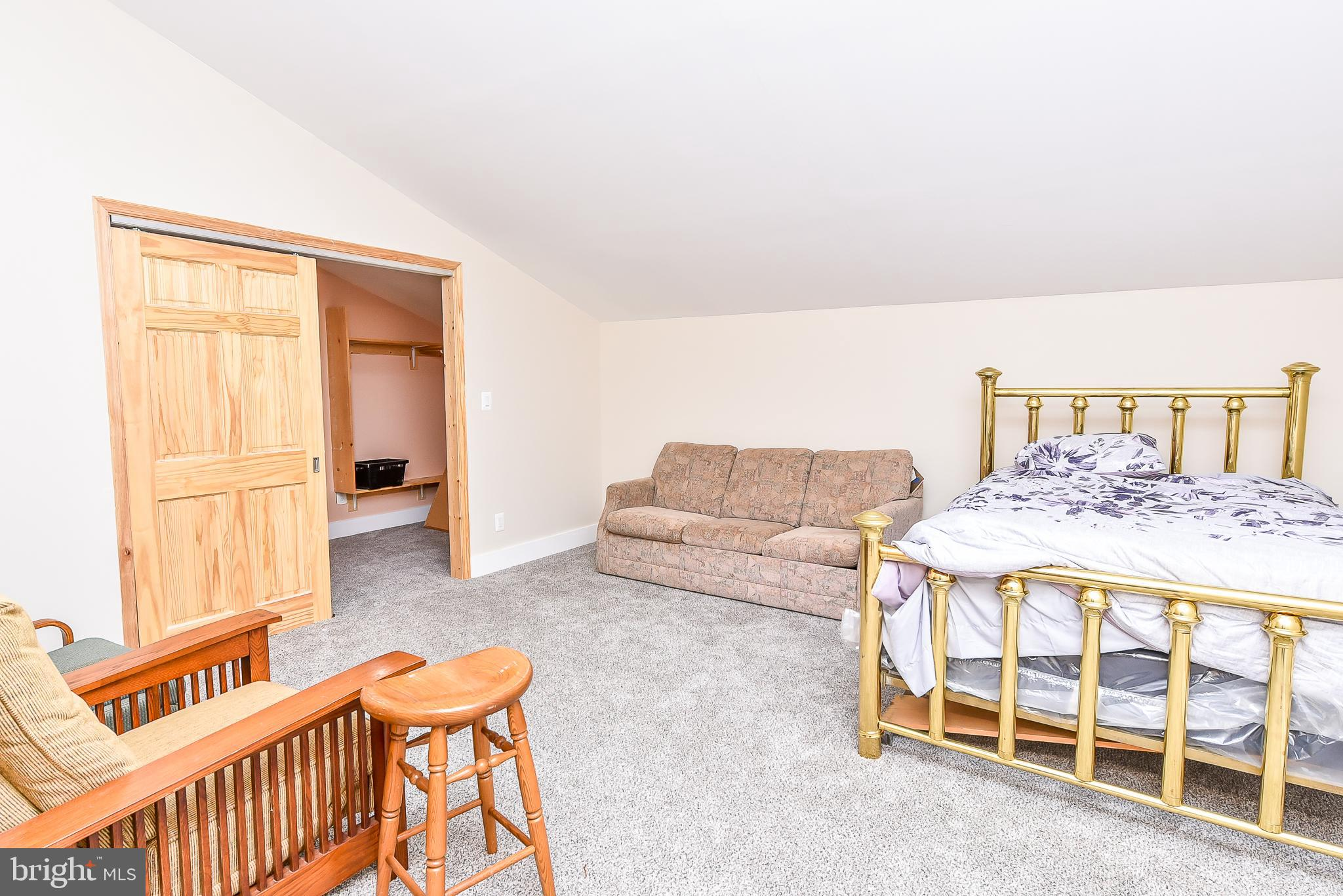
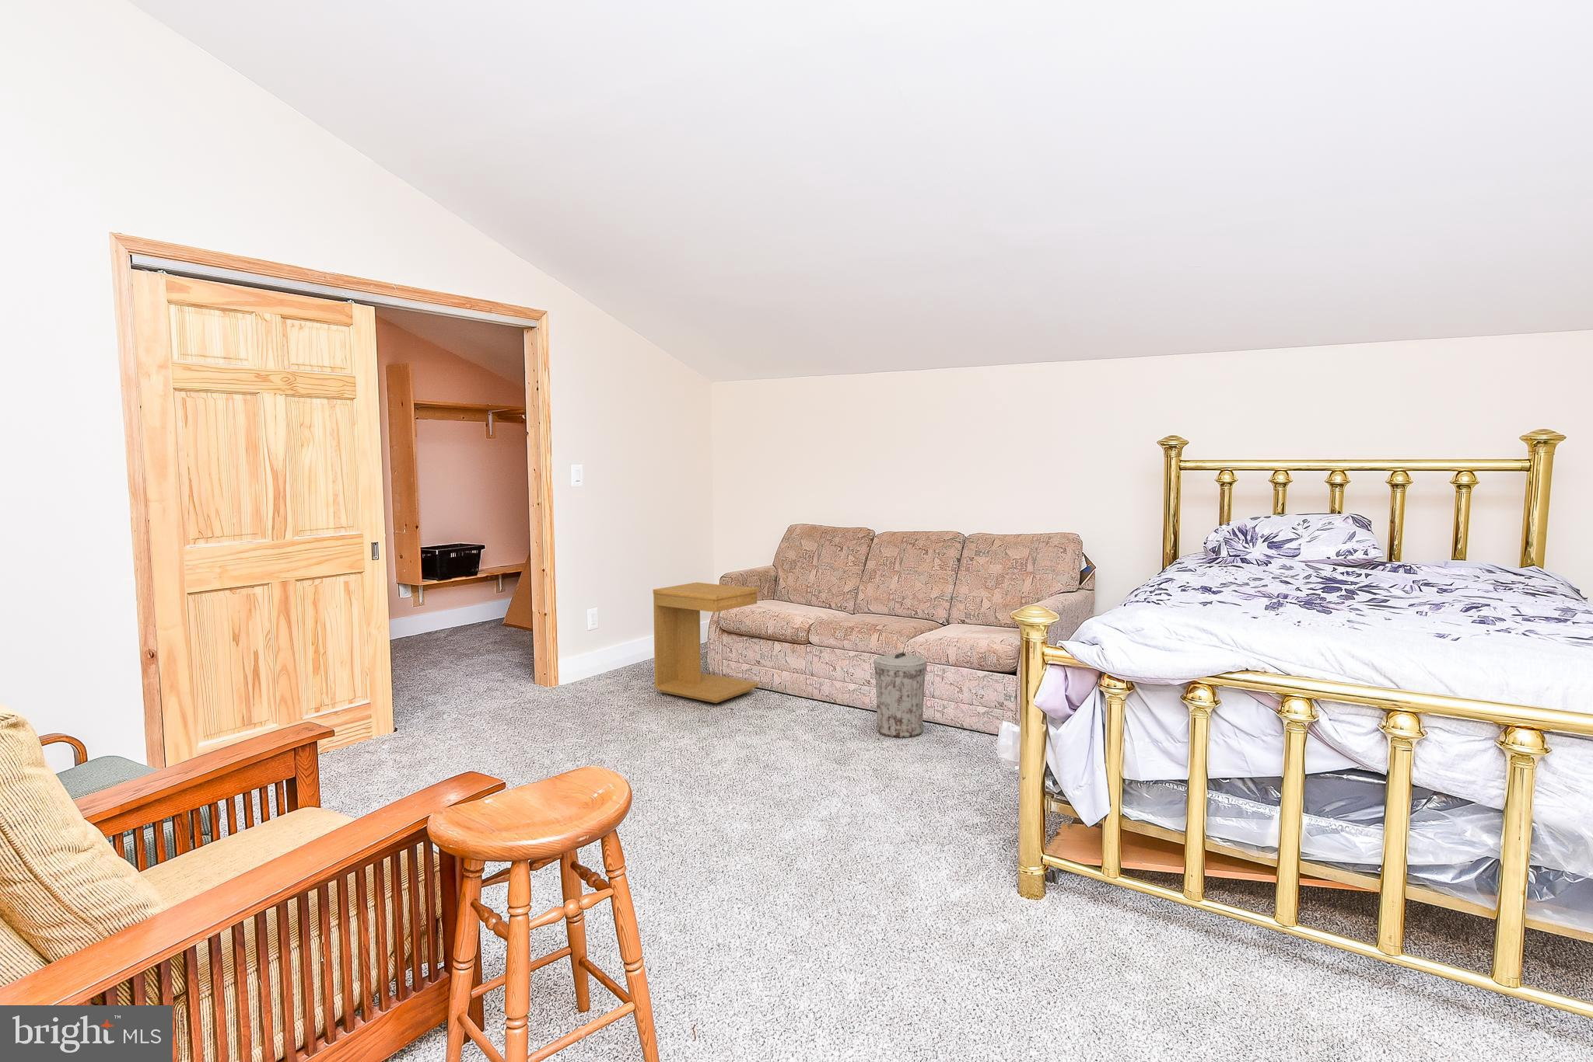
+ side table [652,582,759,704]
+ trash can [873,652,928,738]
